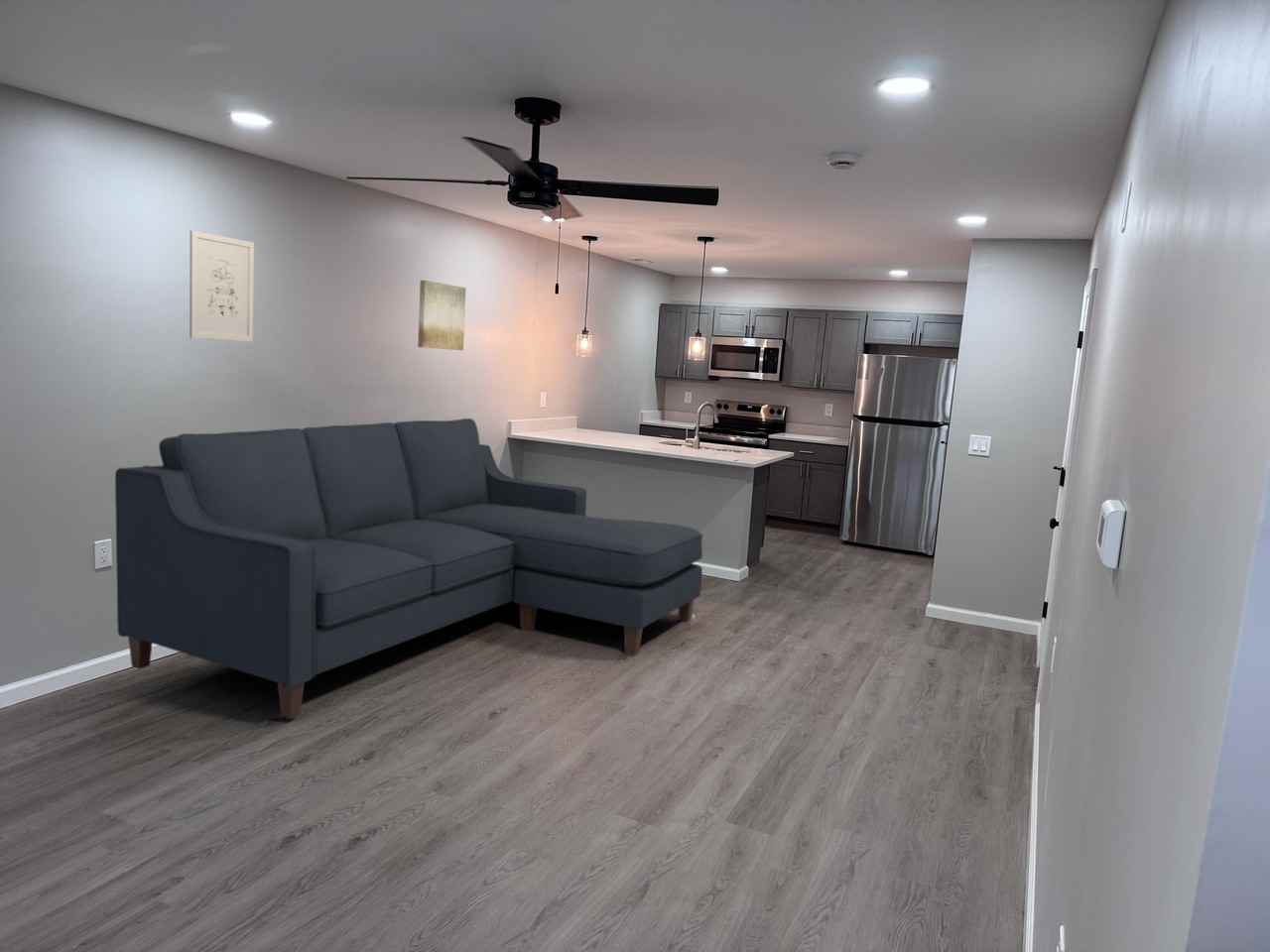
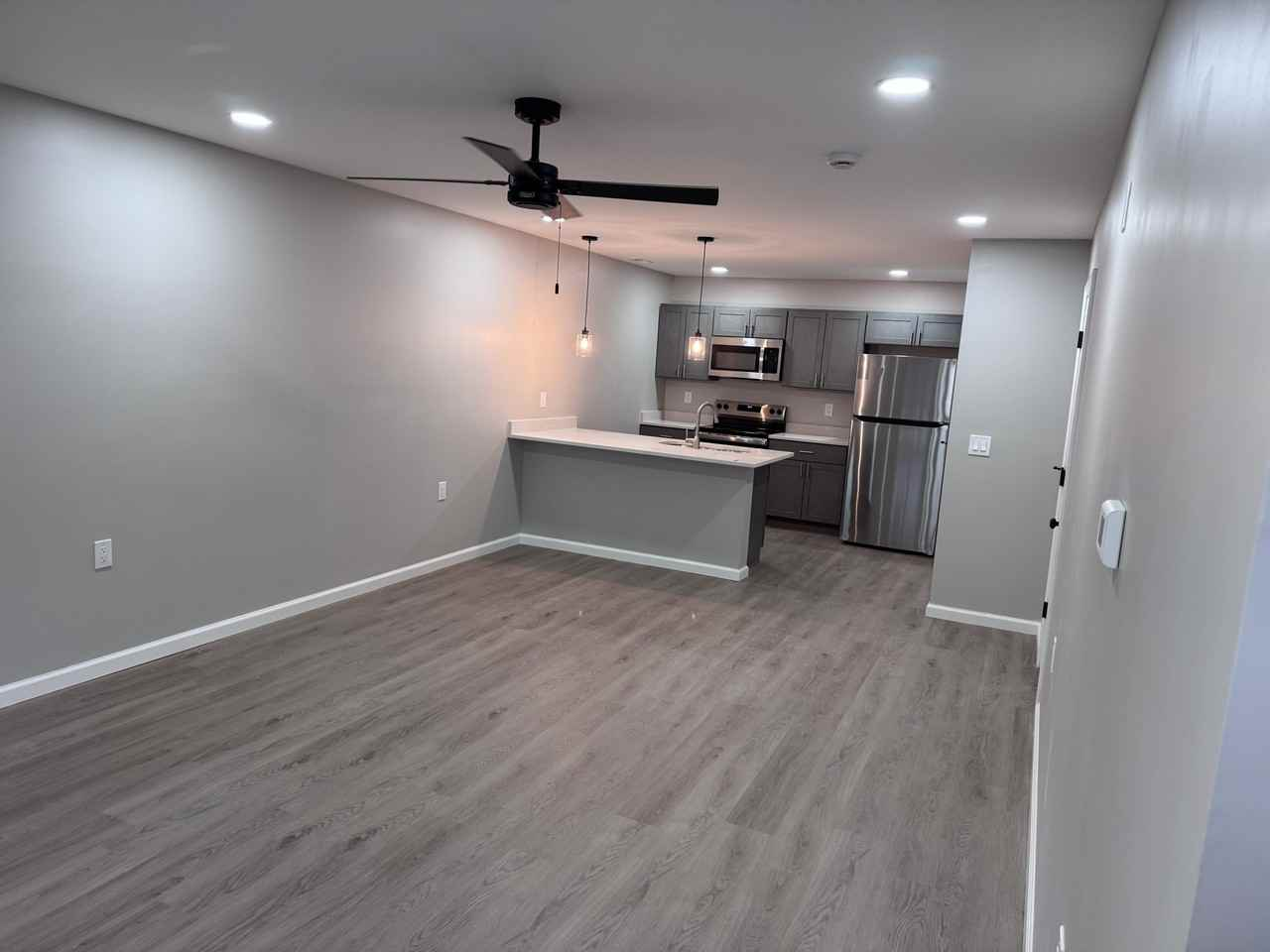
- wall art [189,230,255,343]
- sofa [114,417,703,719]
- wall art [417,280,467,351]
